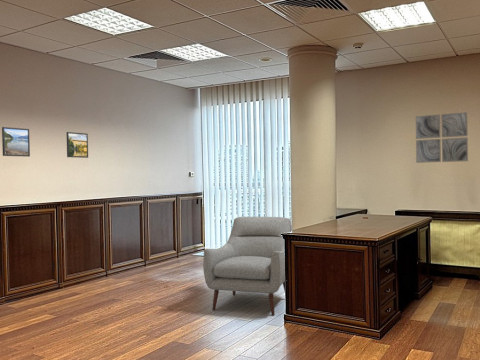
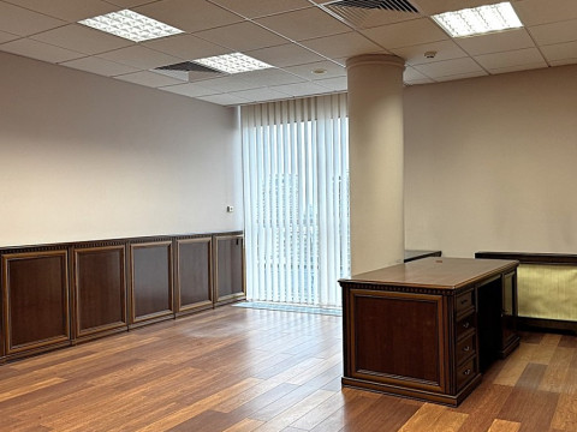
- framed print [1,126,31,158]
- wall art [415,111,469,164]
- chair [202,216,293,316]
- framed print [66,131,89,159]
